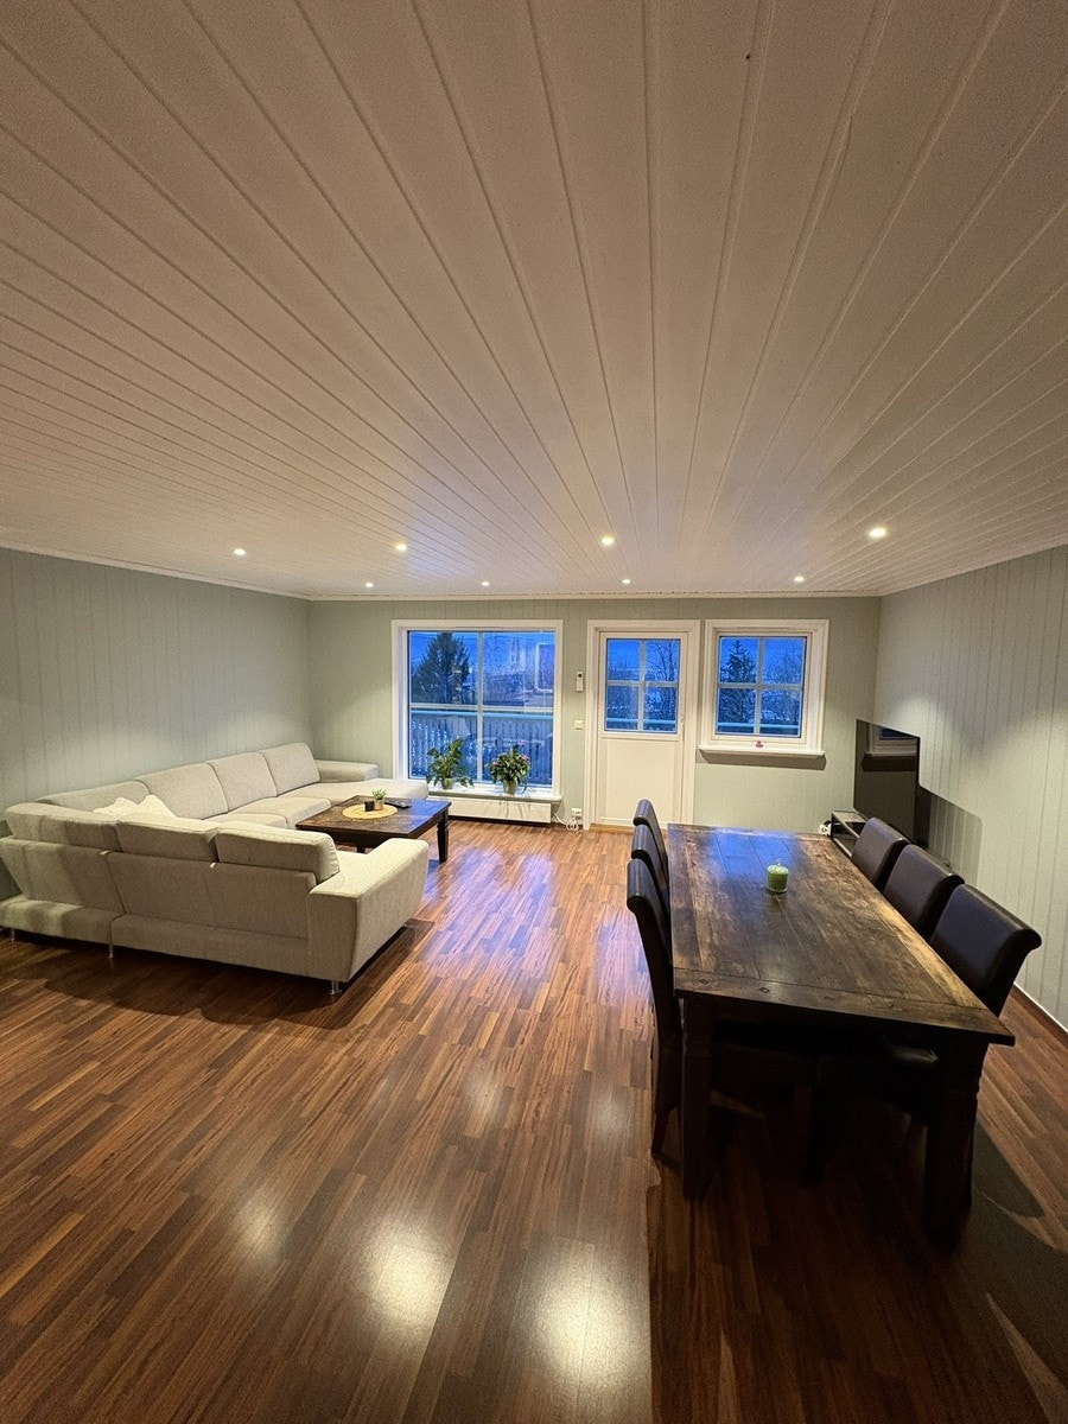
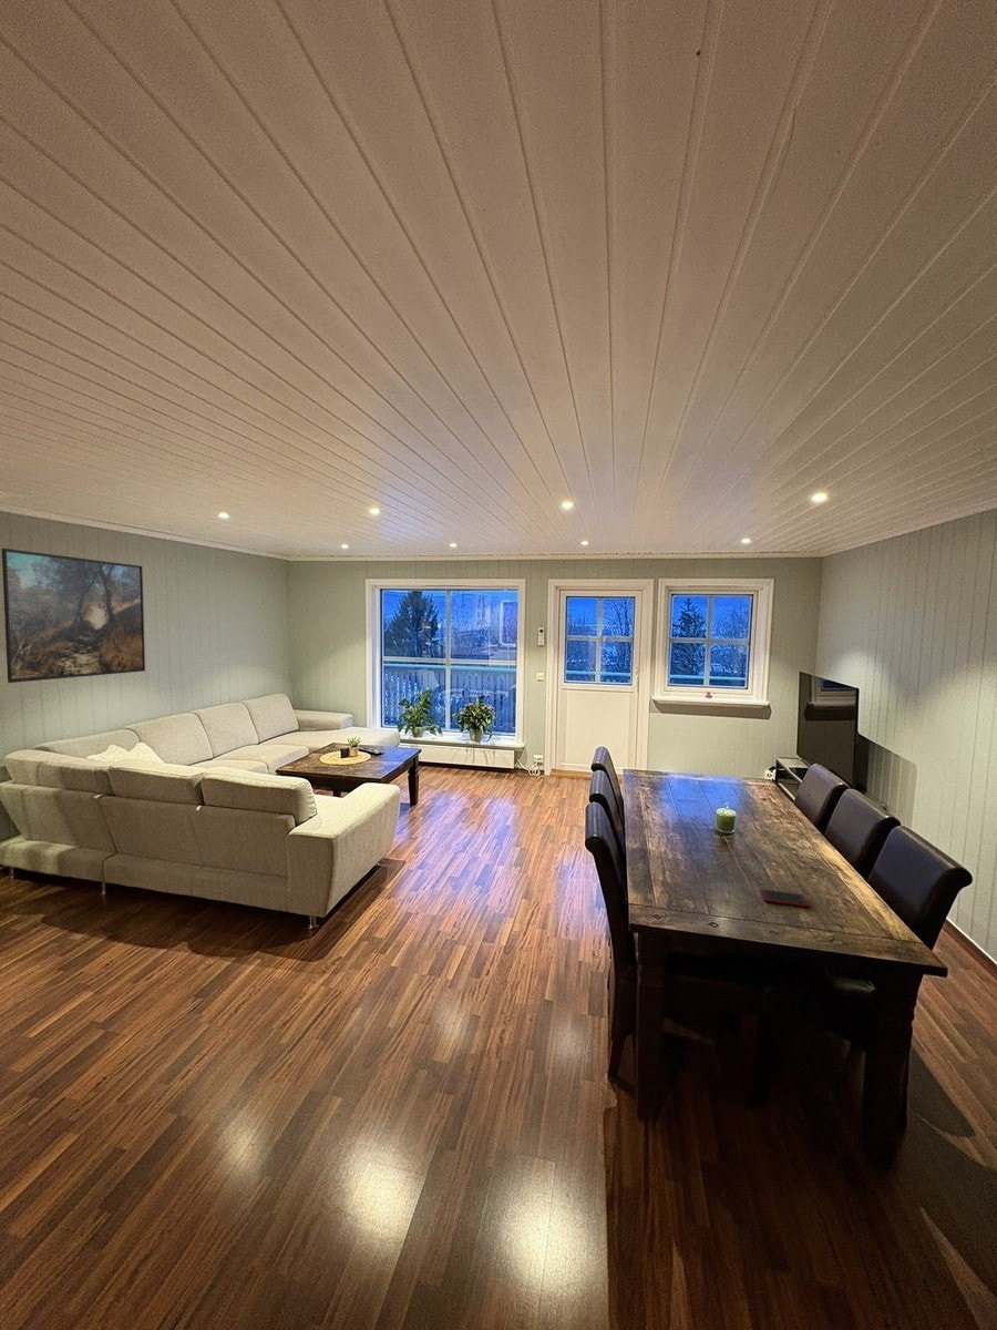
+ cell phone [759,888,810,908]
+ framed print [1,548,146,684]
